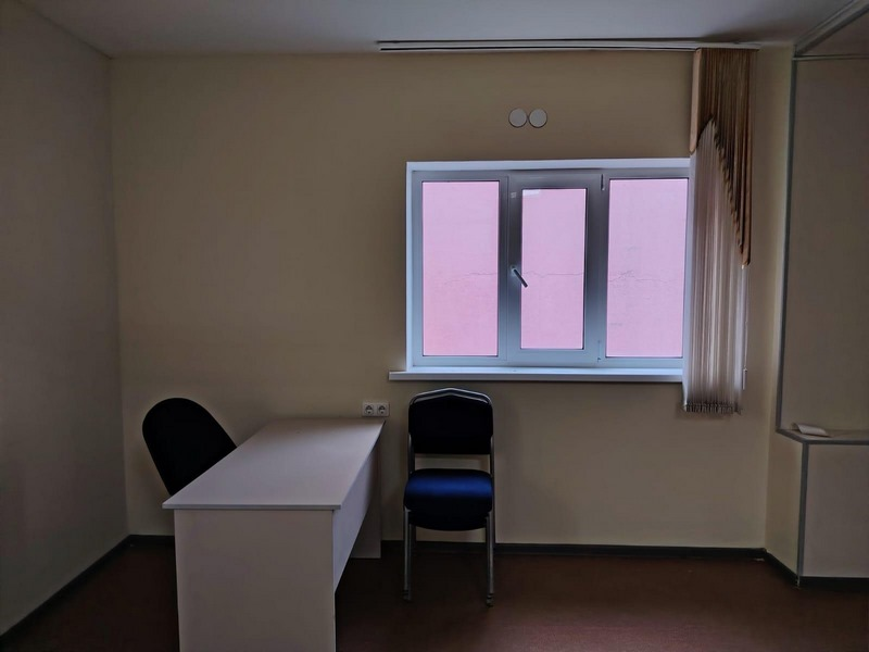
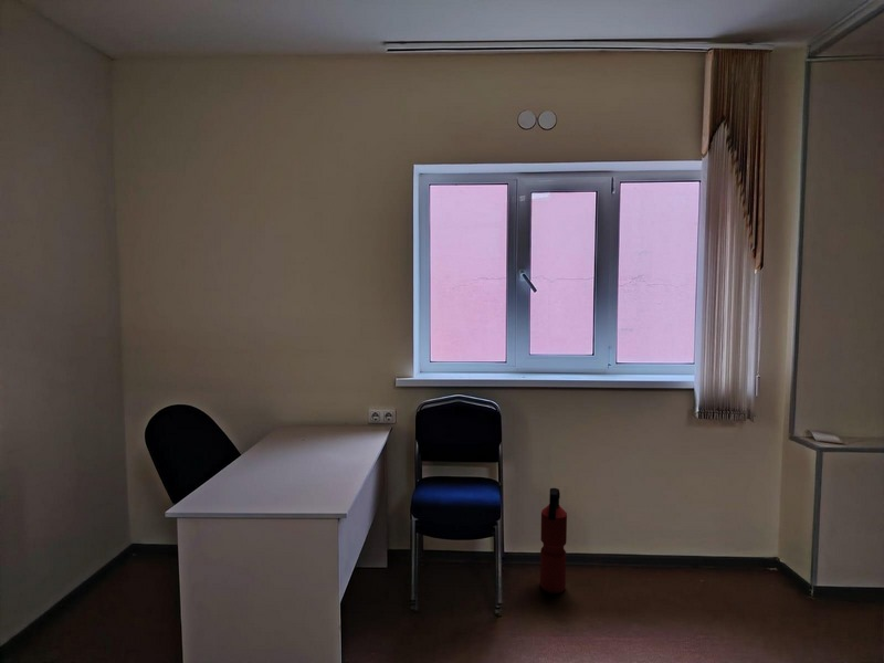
+ fire extinguisher [539,487,568,594]
